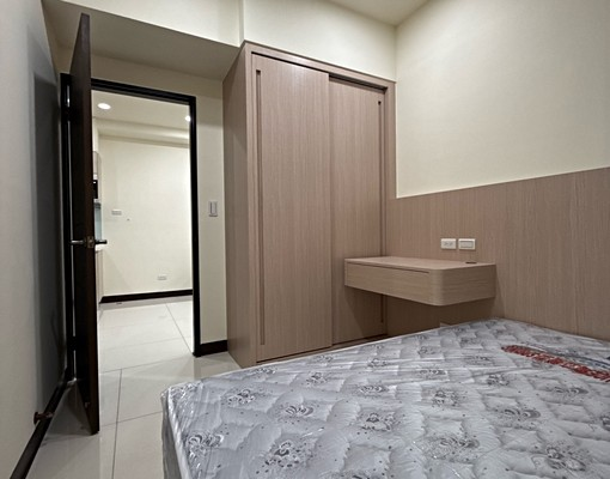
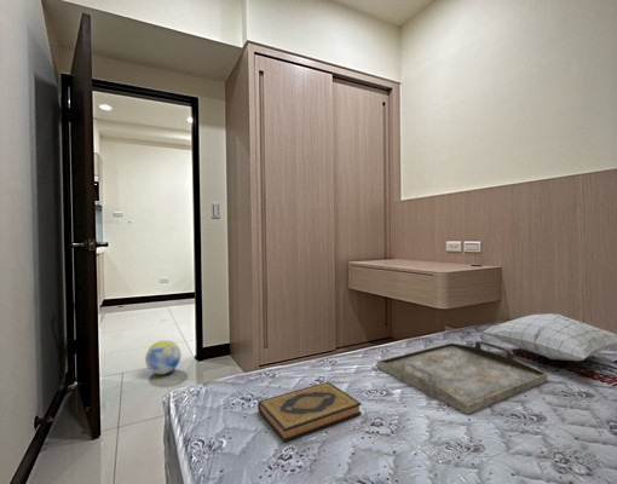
+ serving tray [376,340,549,415]
+ hardback book [256,381,363,443]
+ ball [144,339,181,375]
+ pillow [483,312,617,362]
